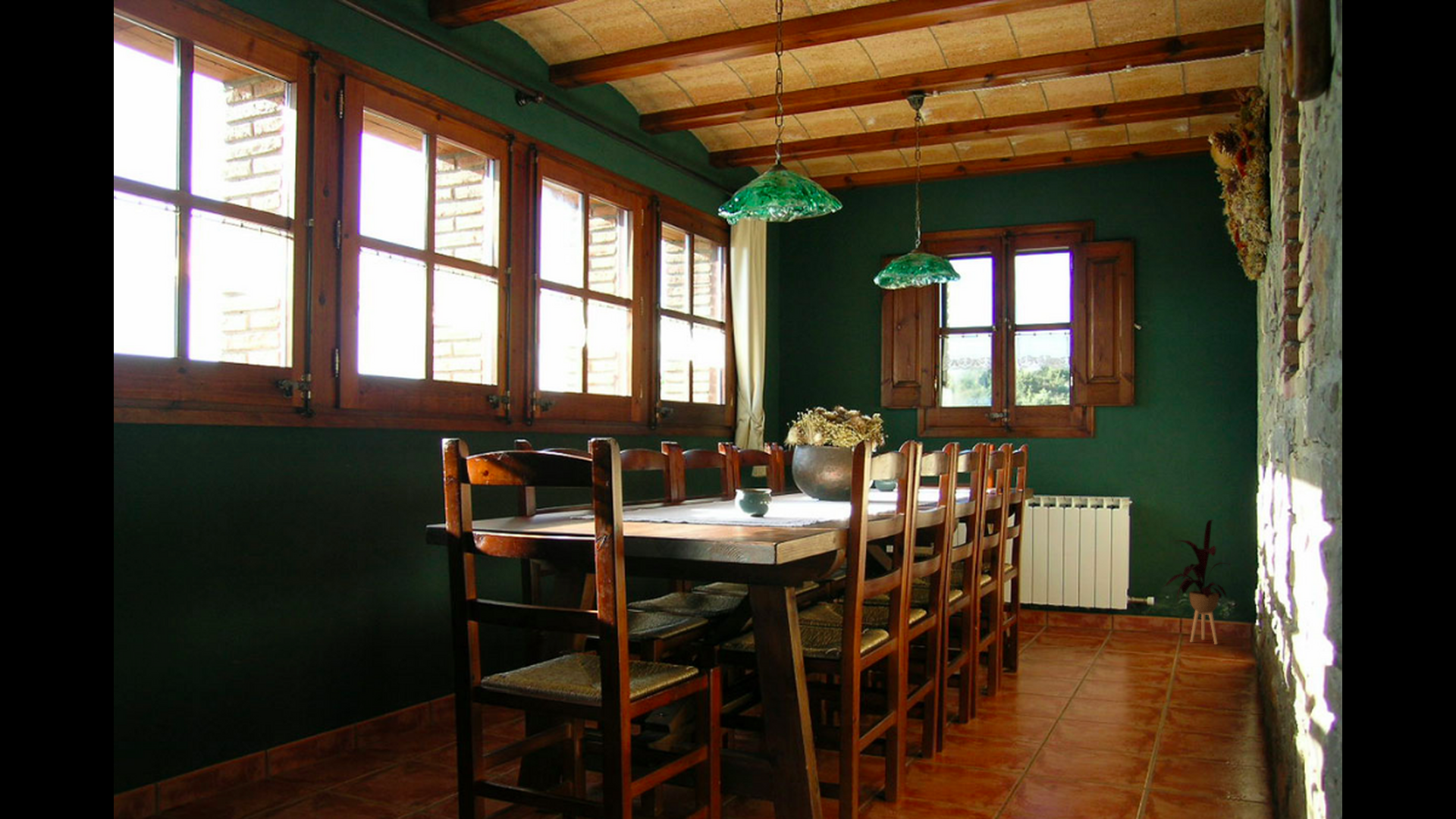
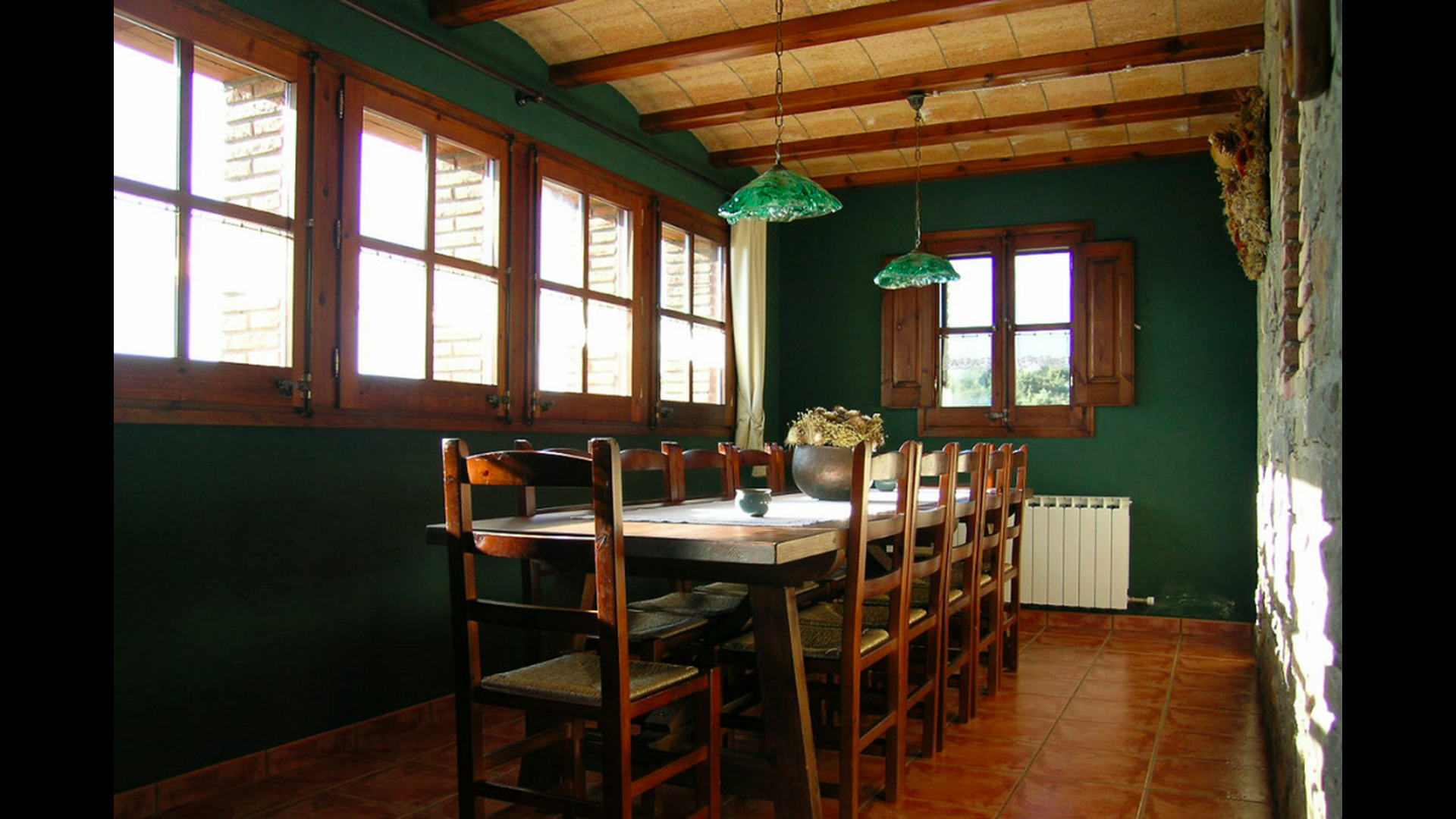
- house plant [1163,519,1232,645]
